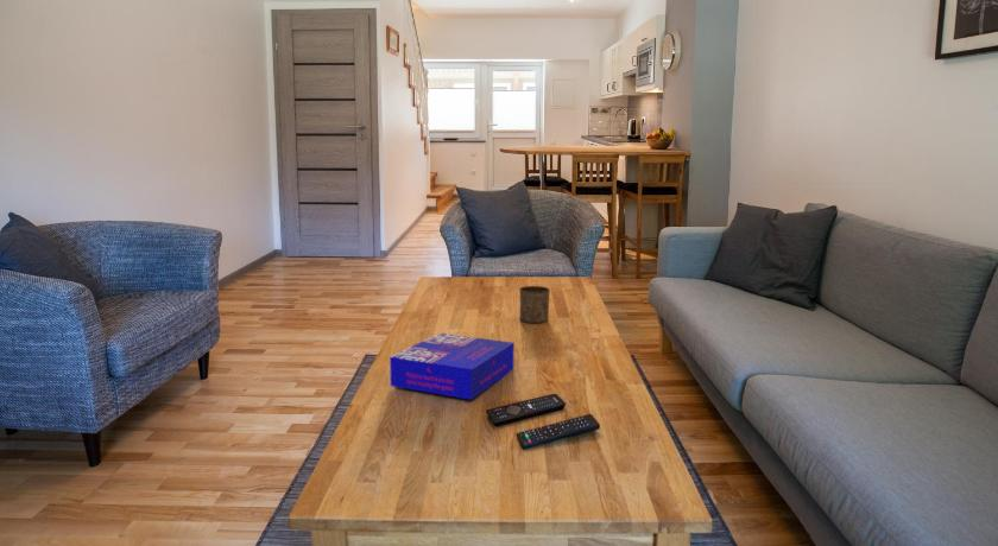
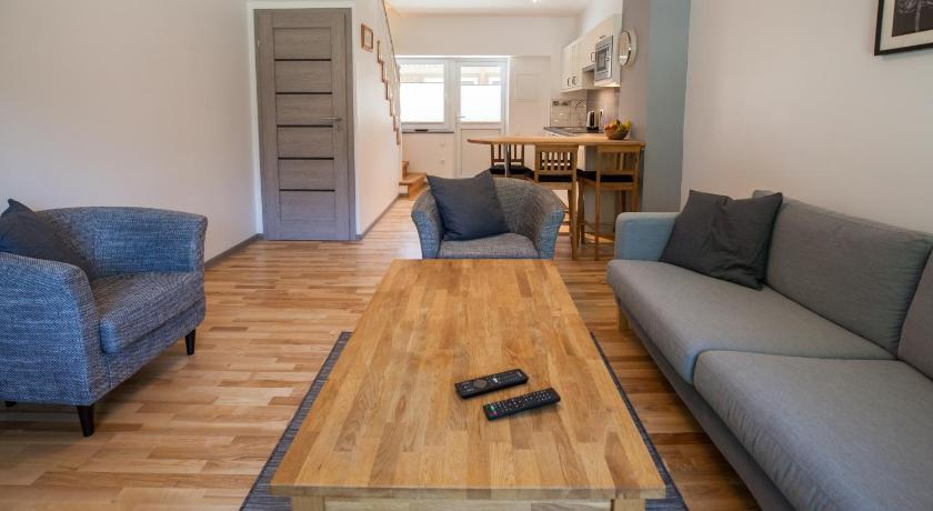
- board game [389,332,516,401]
- cup [518,285,551,325]
